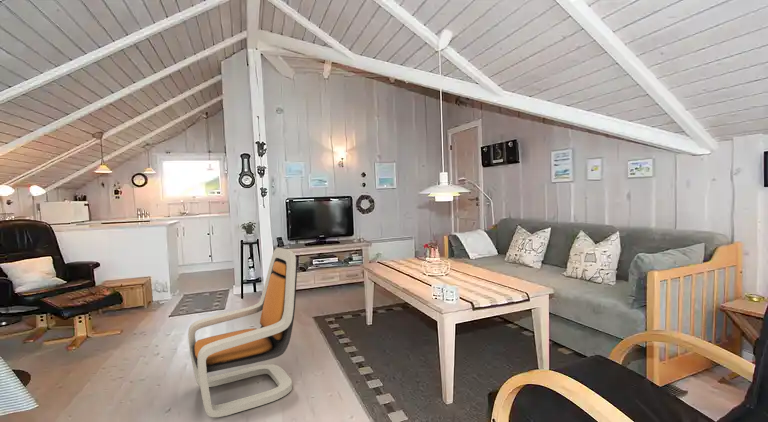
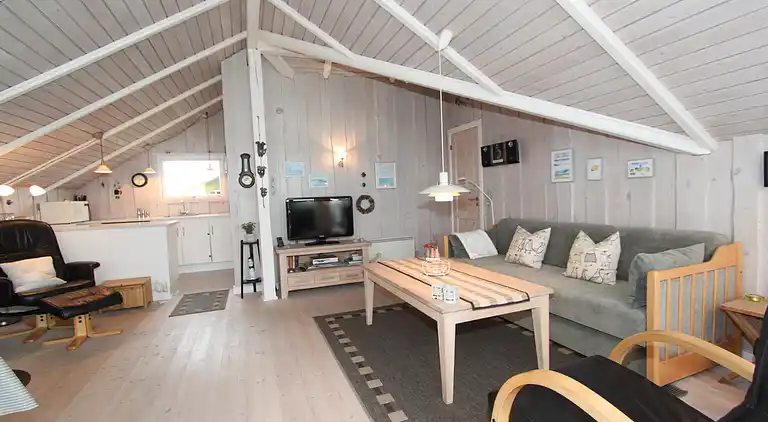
- lounge chair [187,247,298,418]
